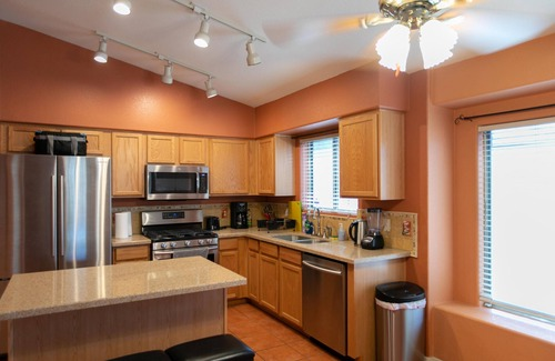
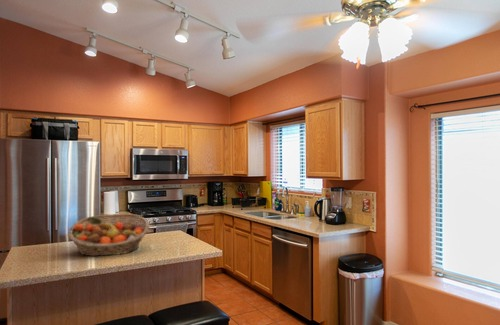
+ fruit basket [67,213,151,257]
